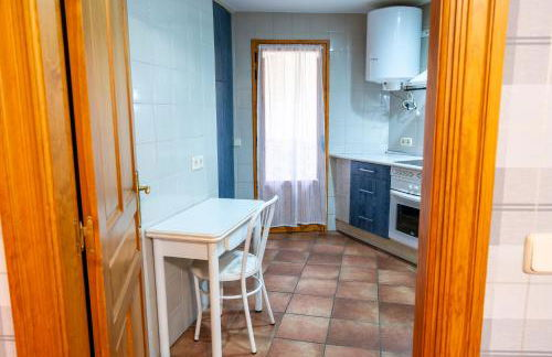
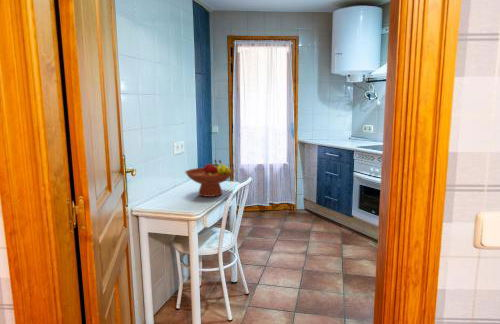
+ fruit bowl [184,159,235,198]
